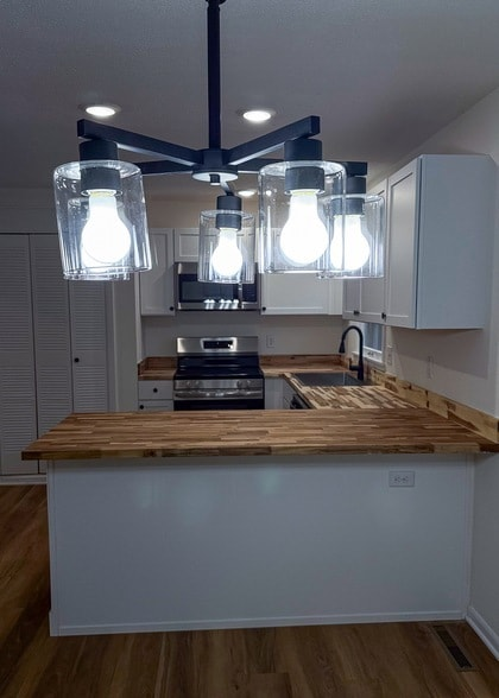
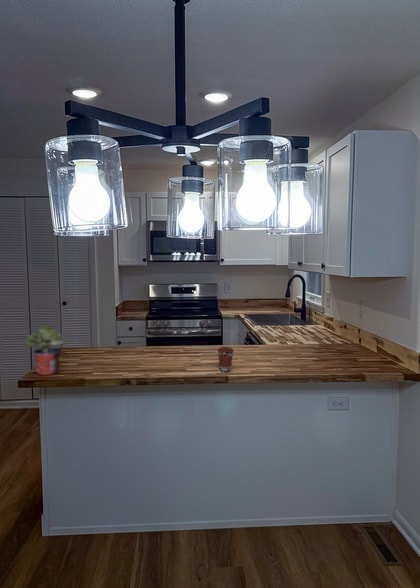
+ potted plant [26,325,67,376]
+ coffee cup [217,346,235,373]
